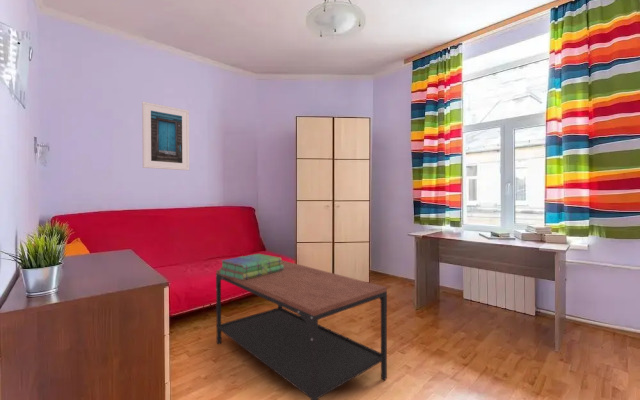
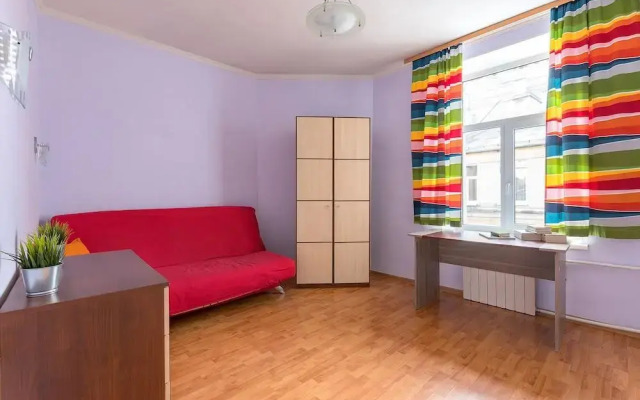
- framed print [141,101,190,171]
- stack of books [218,253,283,280]
- coffee table [215,259,388,400]
